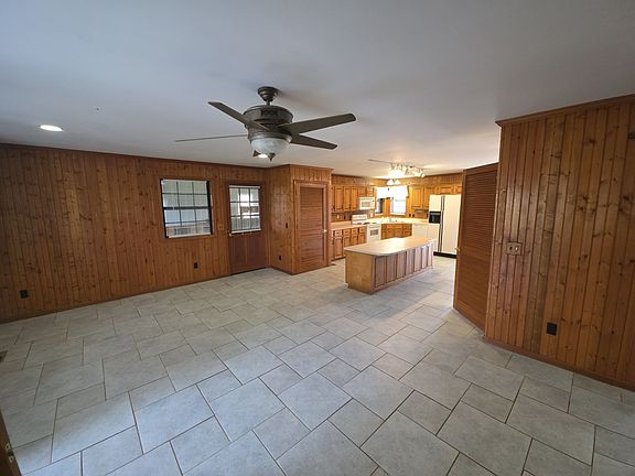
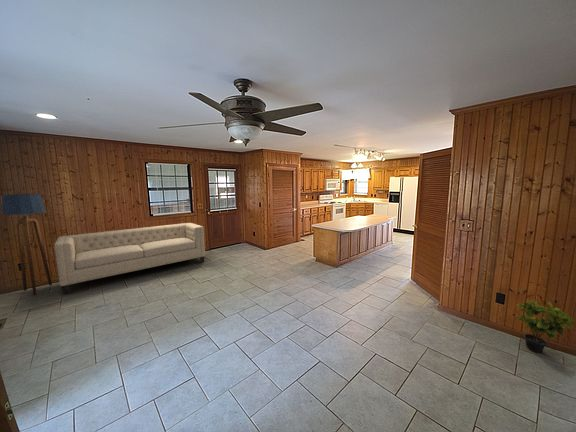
+ sofa [53,222,206,295]
+ floor lamp [1,193,53,296]
+ potted plant [514,299,576,354]
